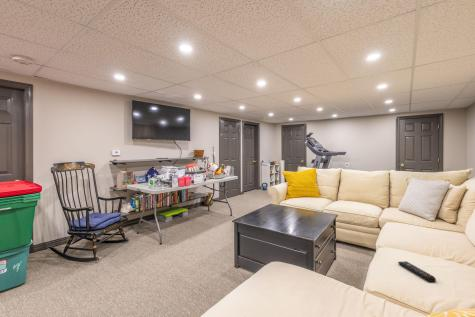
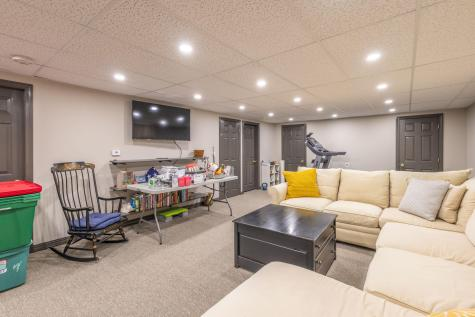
- remote control [397,260,437,283]
